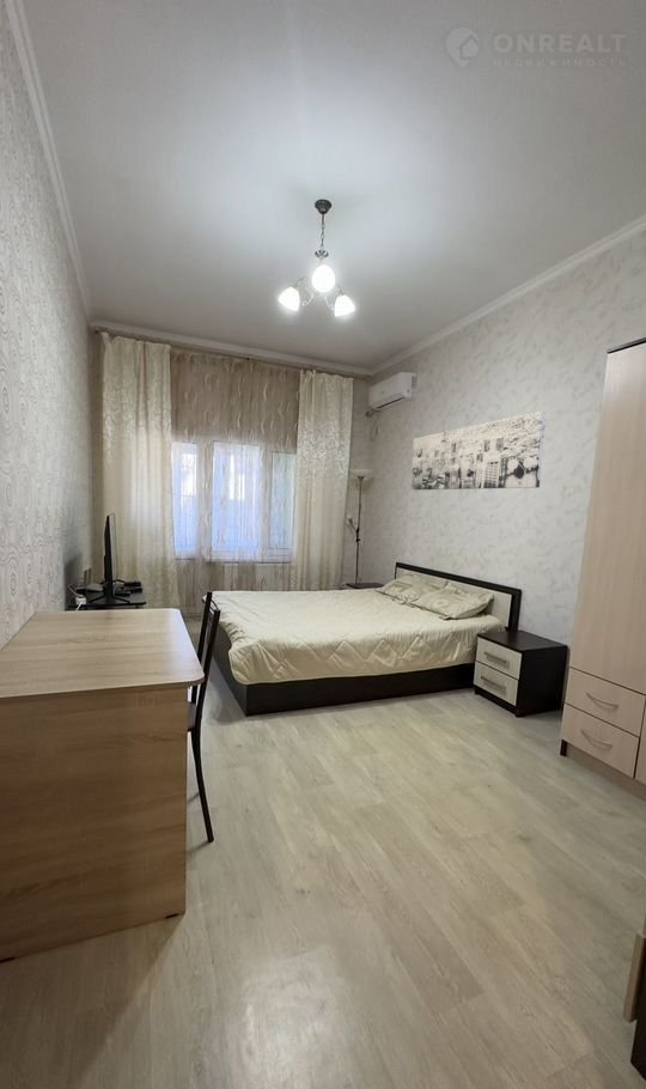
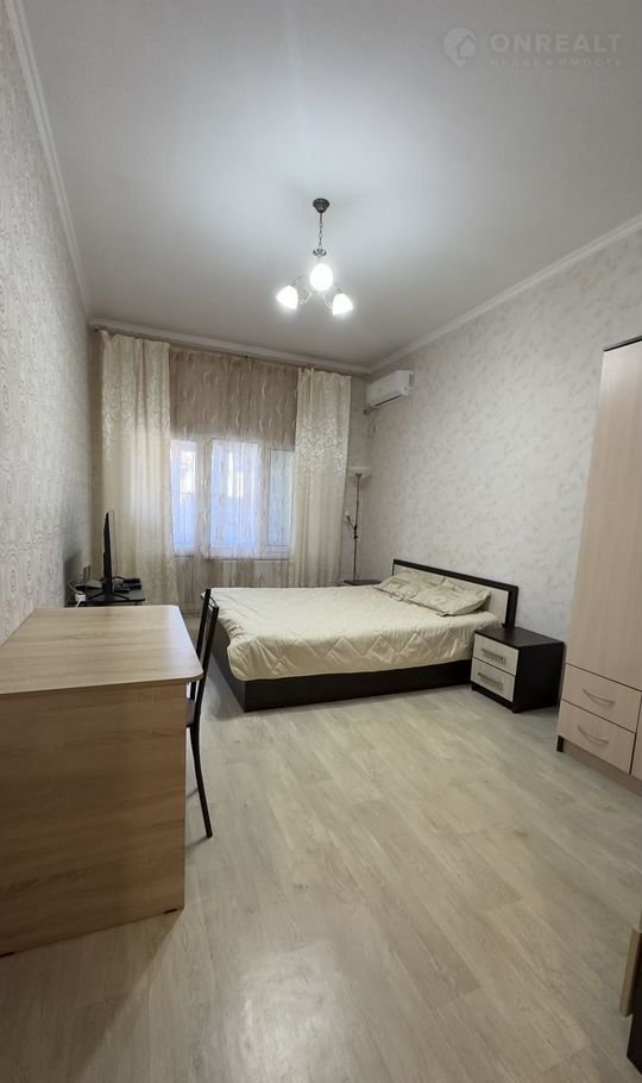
- wall art [410,410,547,491]
